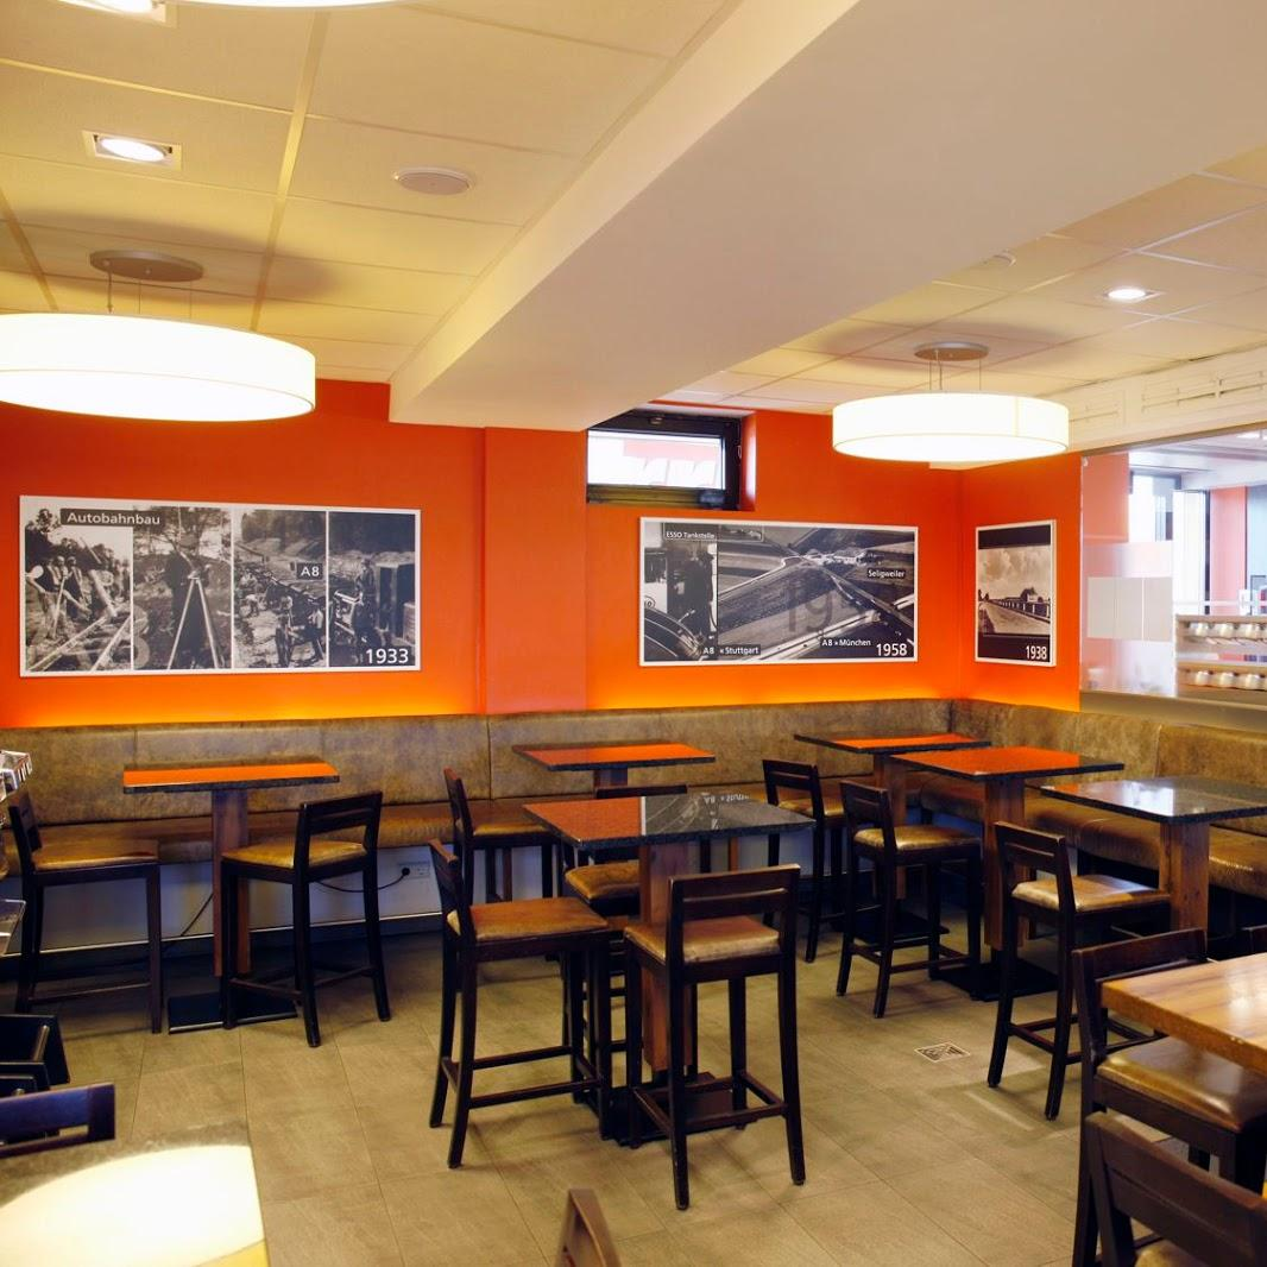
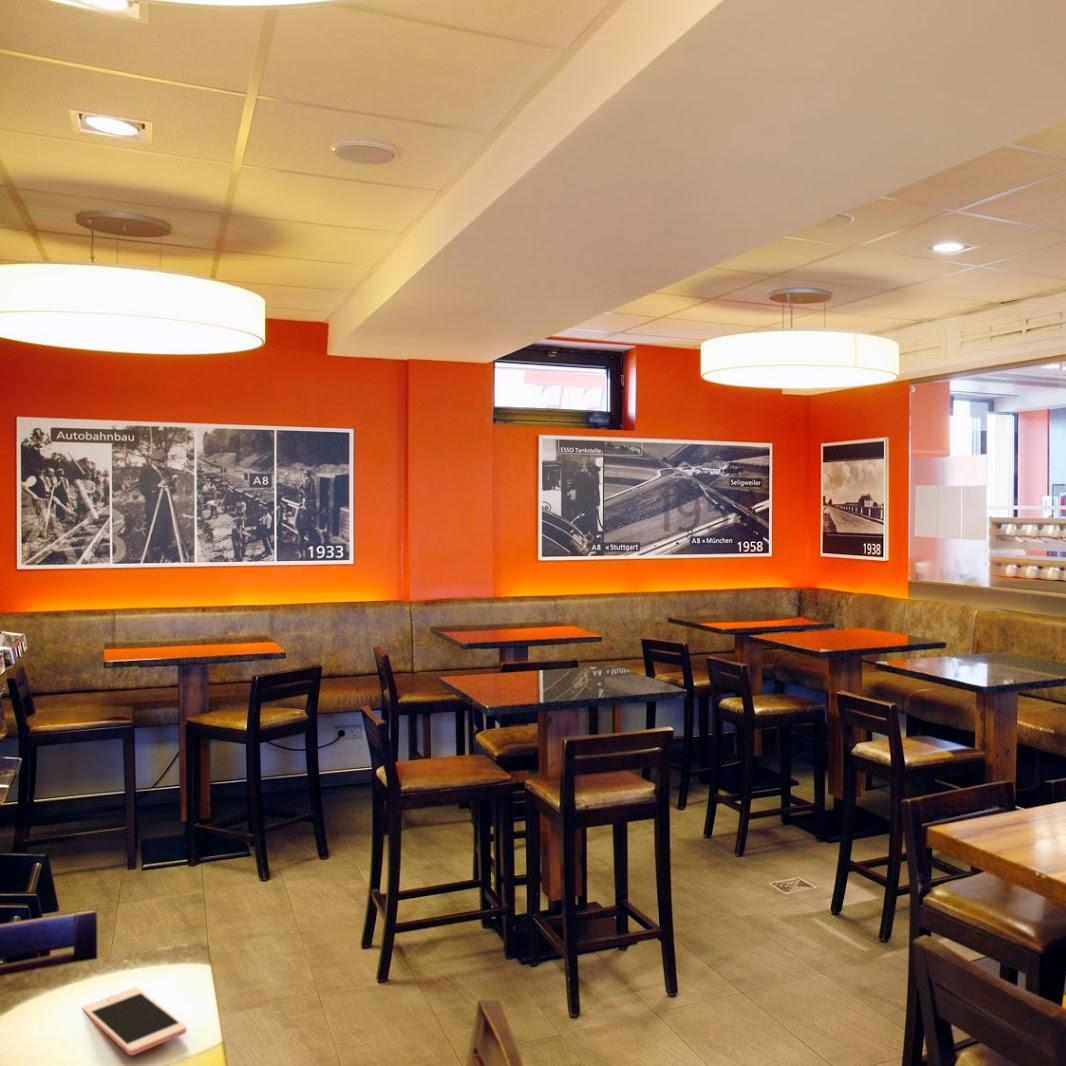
+ cell phone [81,986,188,1056]
